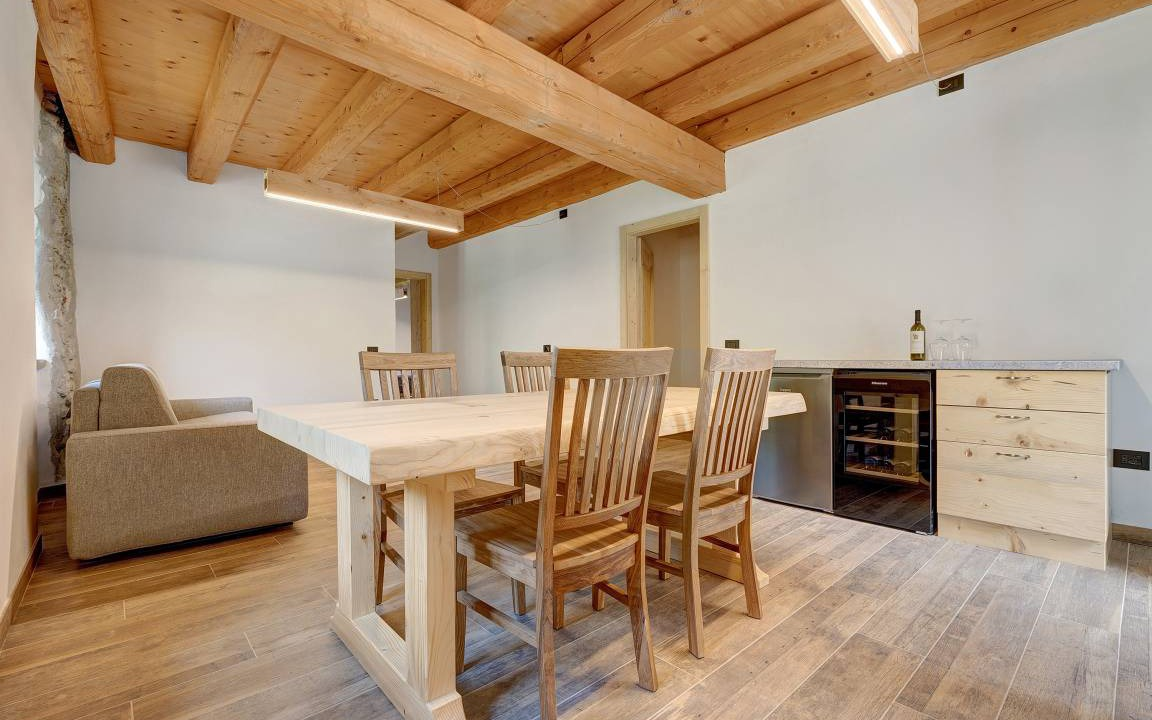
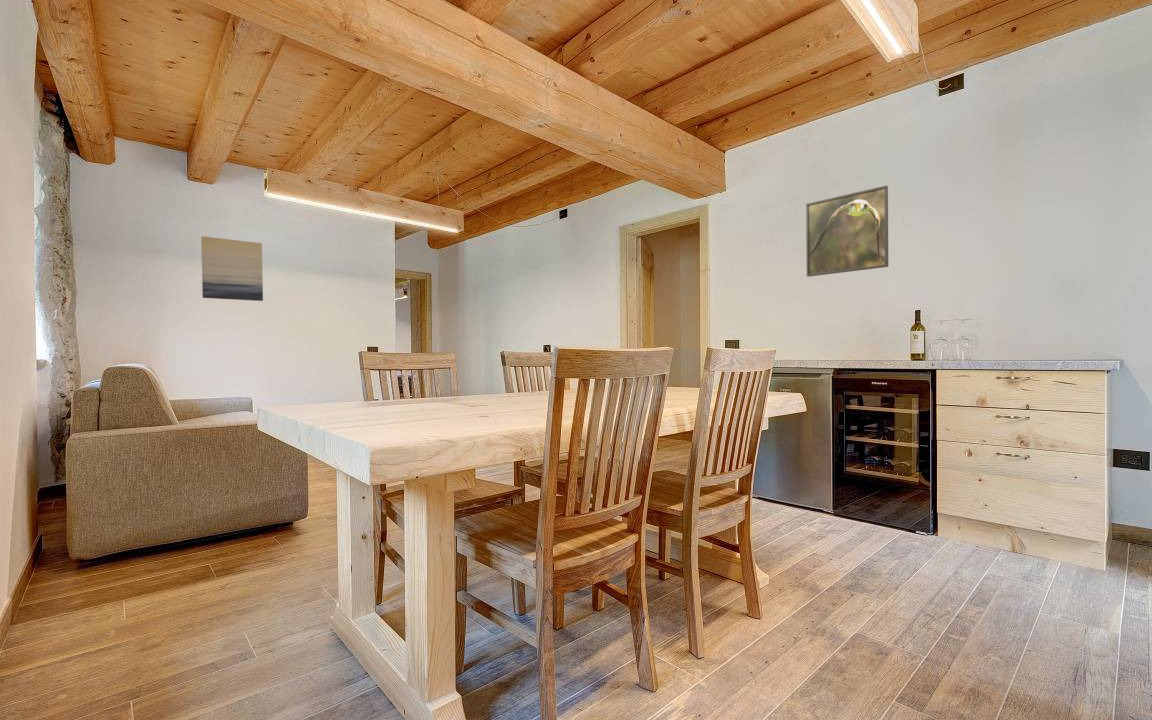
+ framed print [805,184,889,278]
+ wall art [200,235,264,302]
